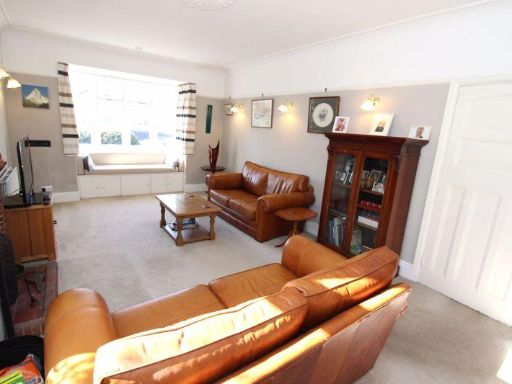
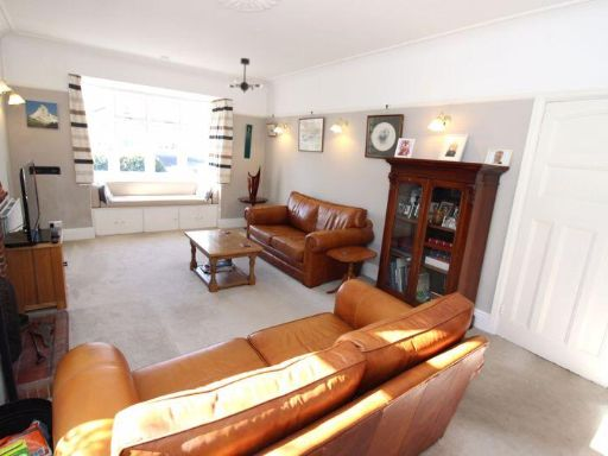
+ ceiling light fixture [226,57,264,94]
